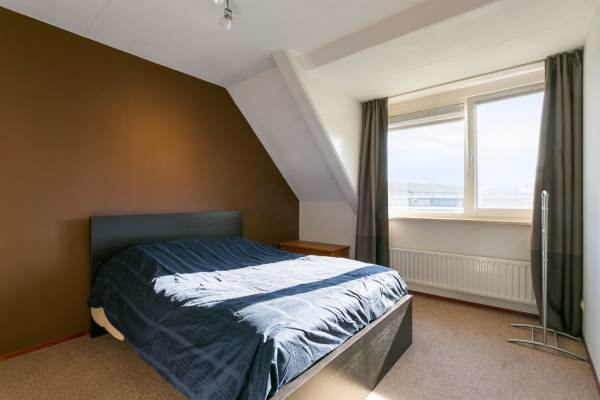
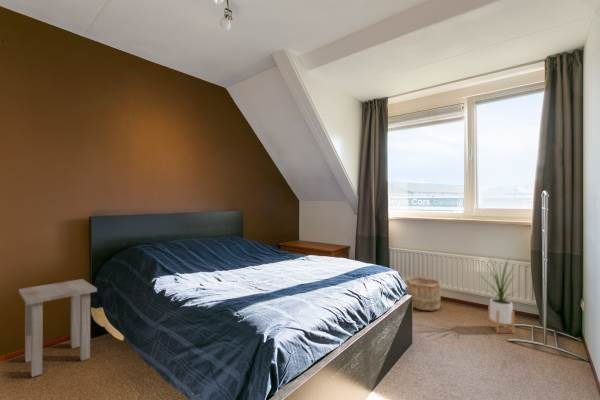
+ side table [18,278,98,378]
+ house plant [478,257,523,334]
+ wooden bucket [405,276,442,312]
